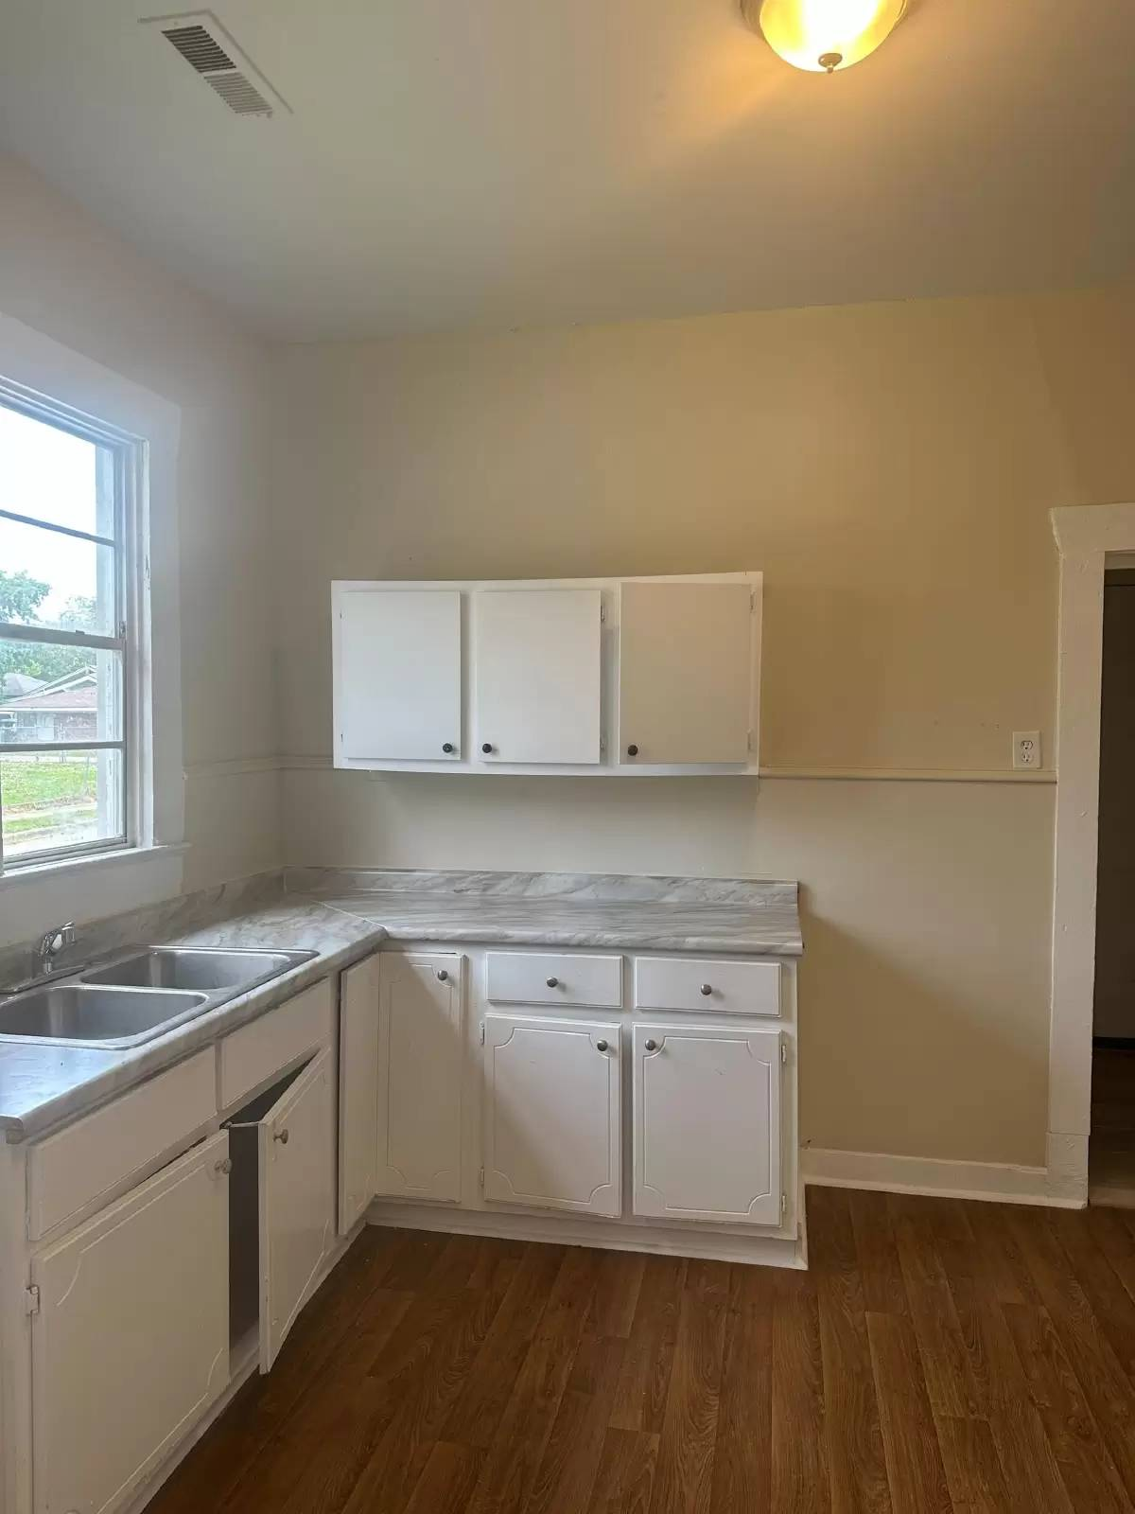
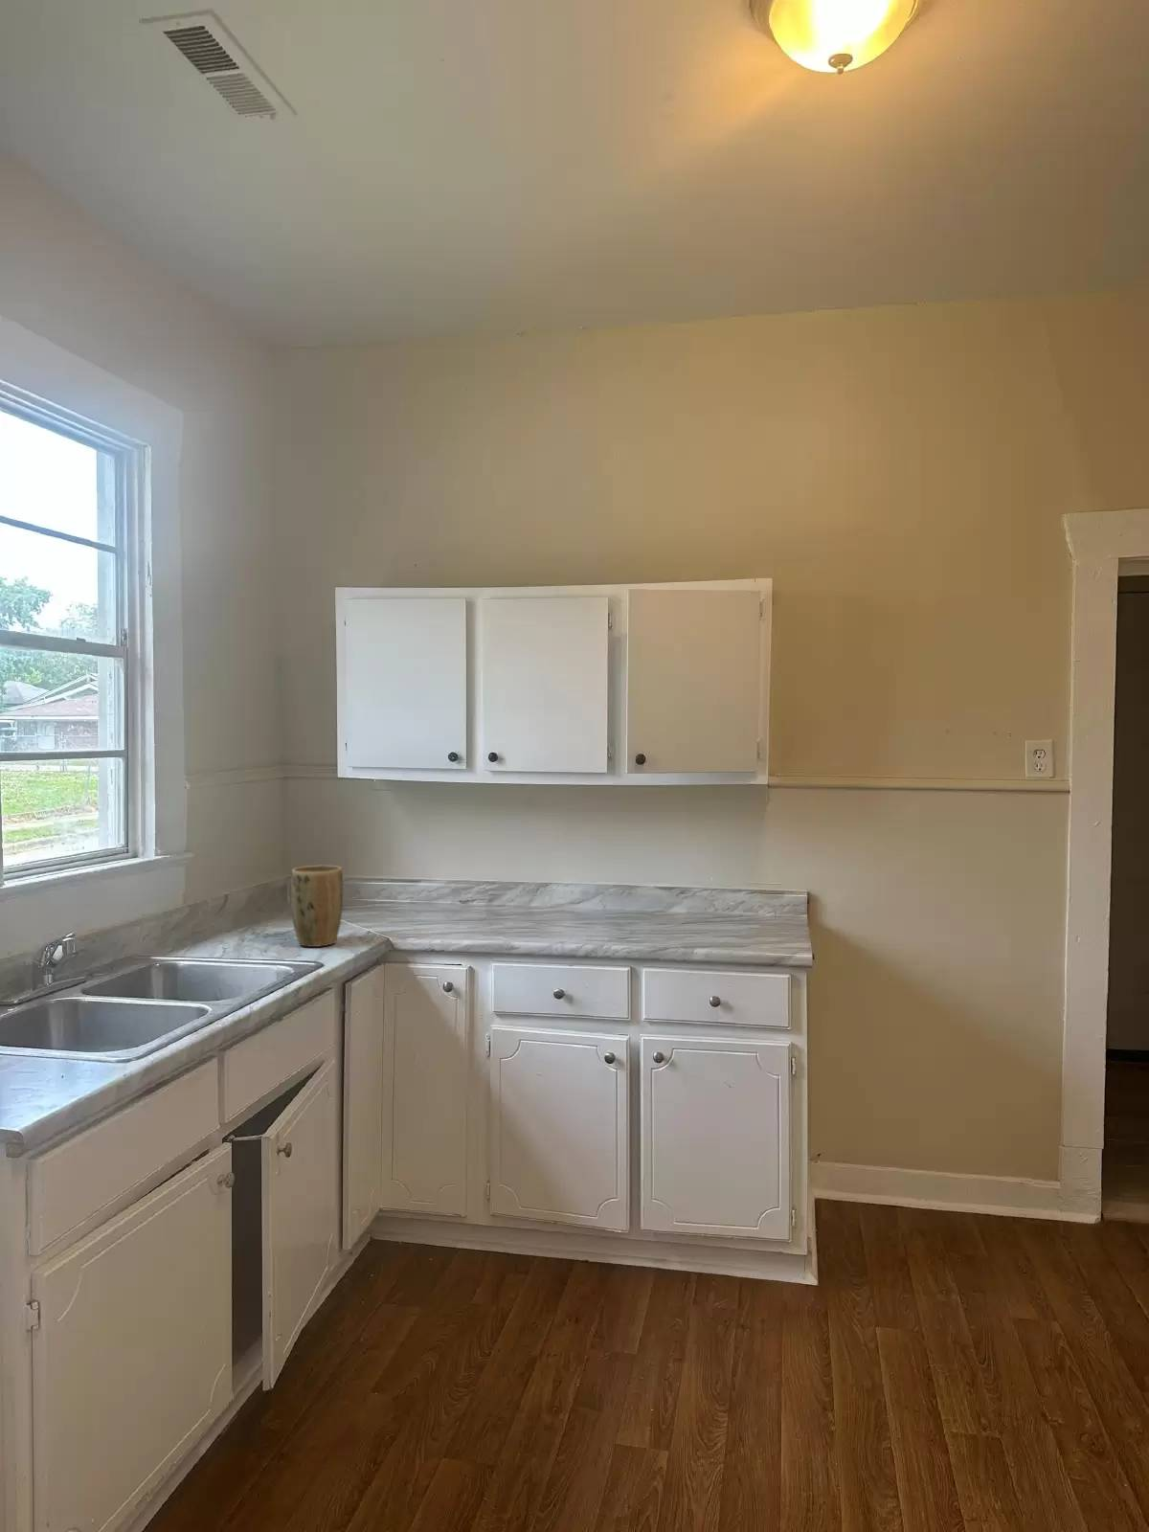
+ plant pot [290,865,344,948]
